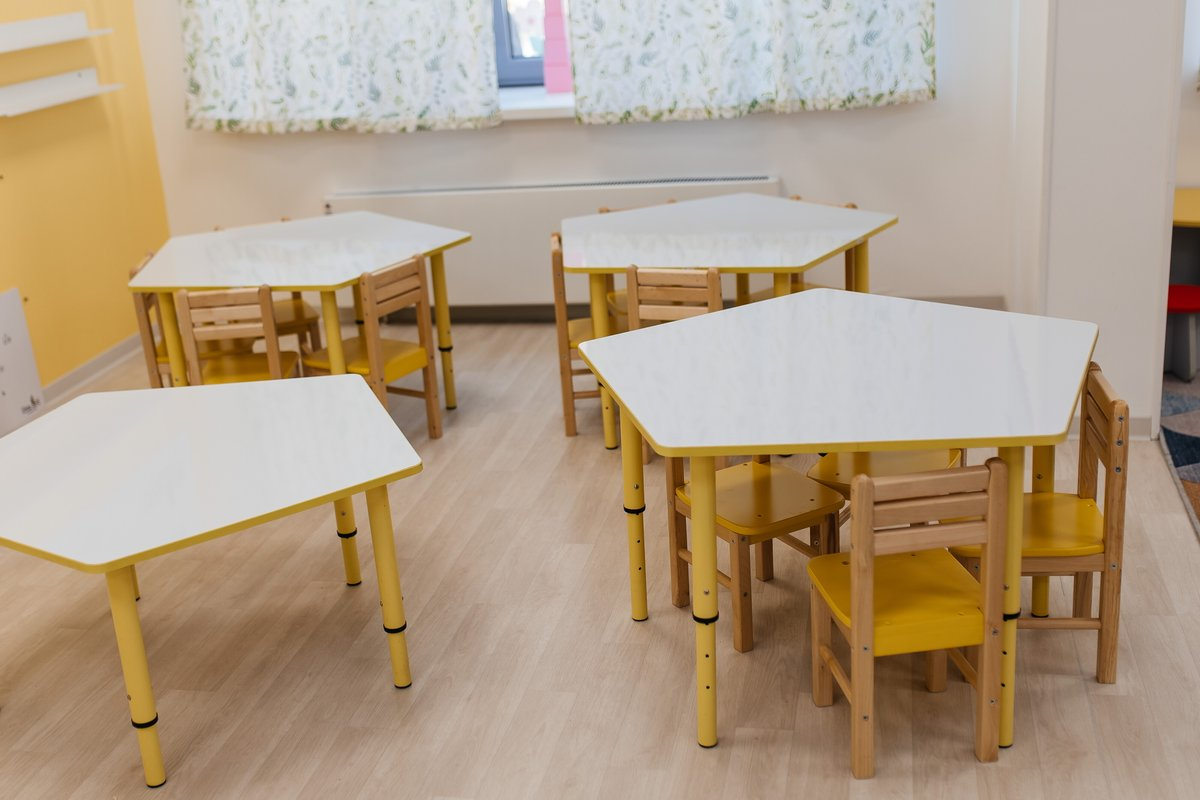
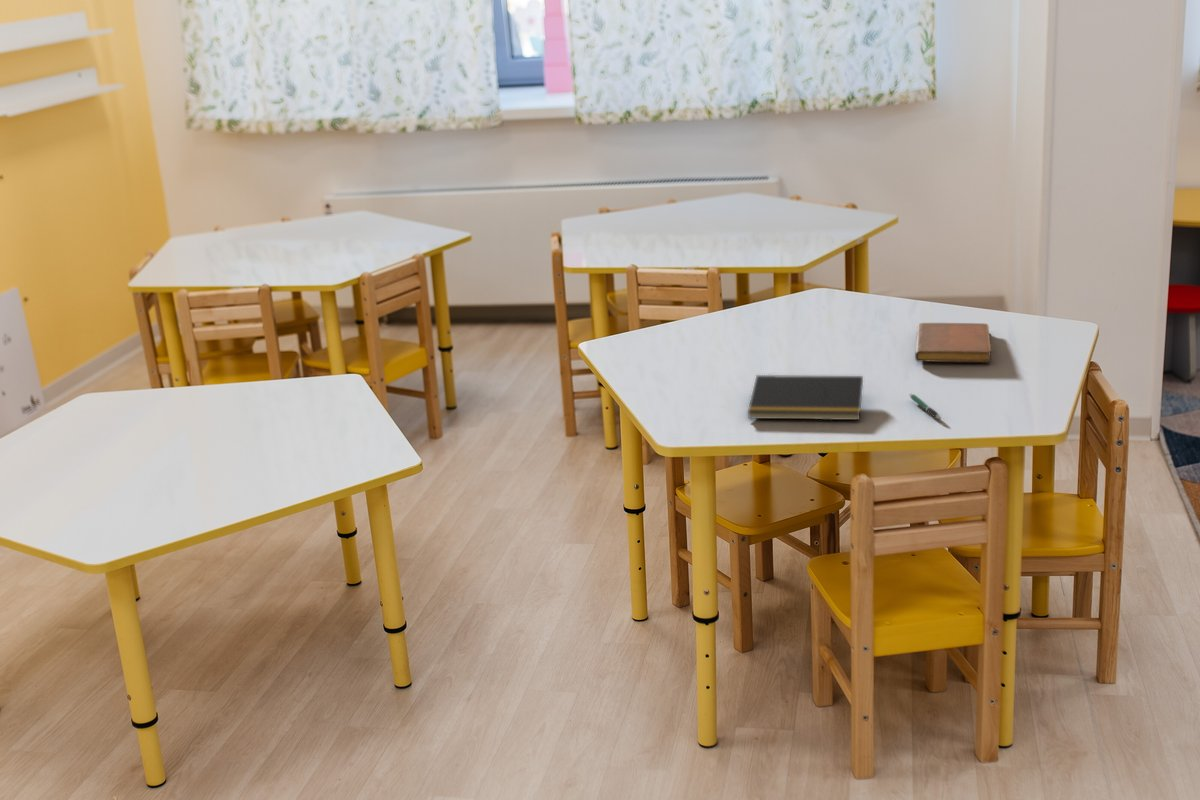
+ notebook [914,322,992,363]
+ pen [909,393,942,420]
+ notepad [747,374,864,421]
